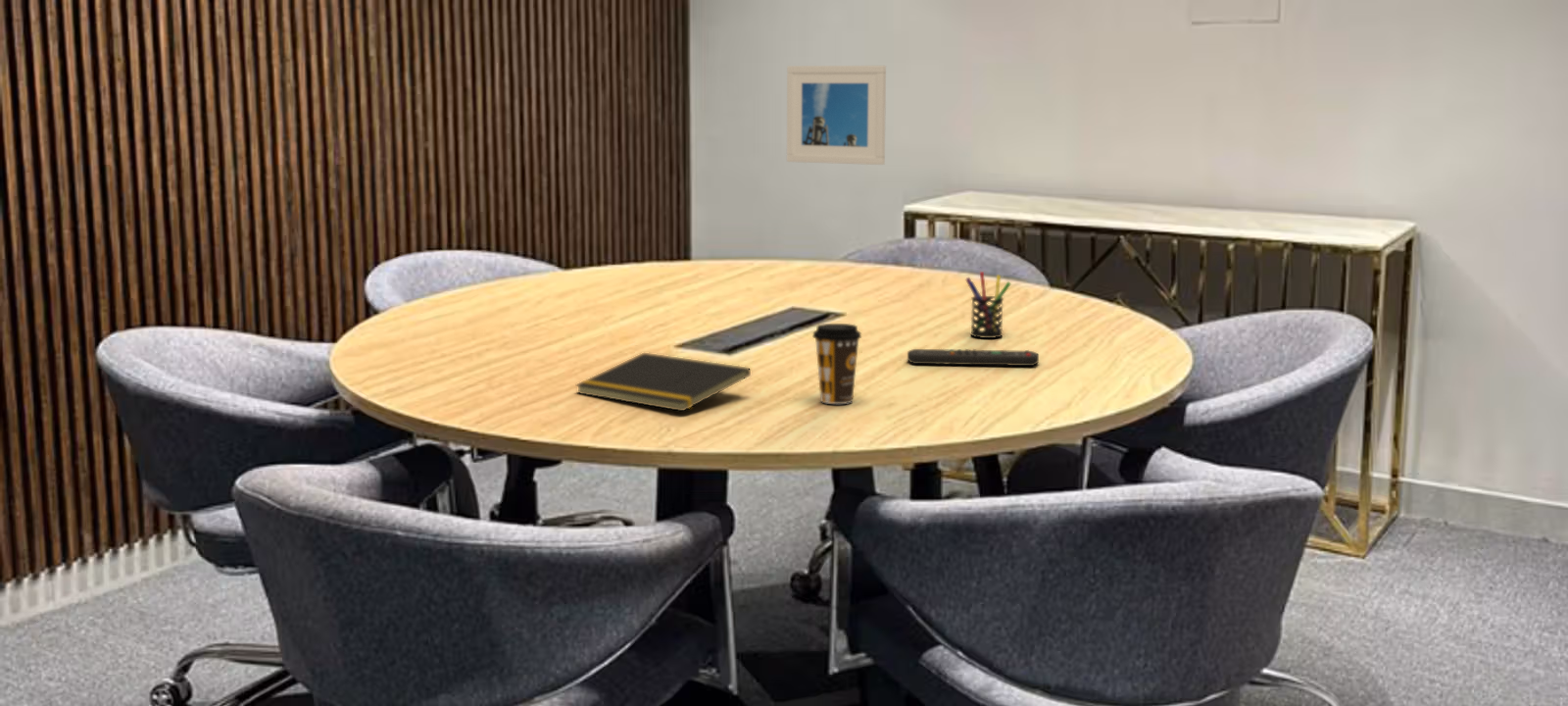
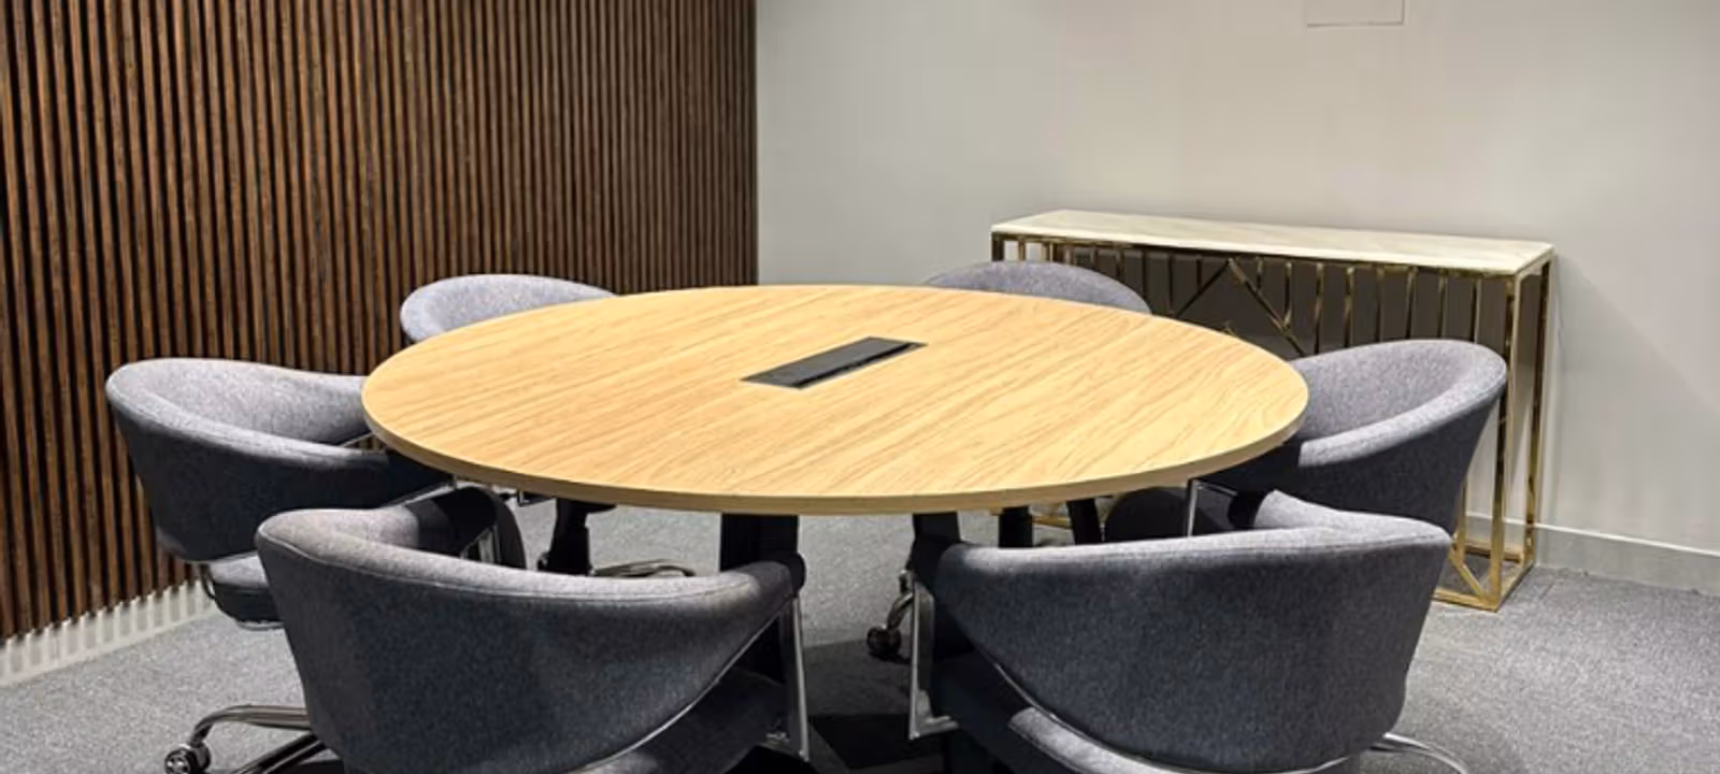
- pen holder [965,271,1012,339]
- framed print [786,65,887,166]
- coffee cup [811,323,862,405]
- notepad [574,352,752,412]
- remote control [907,348,1040,367]
